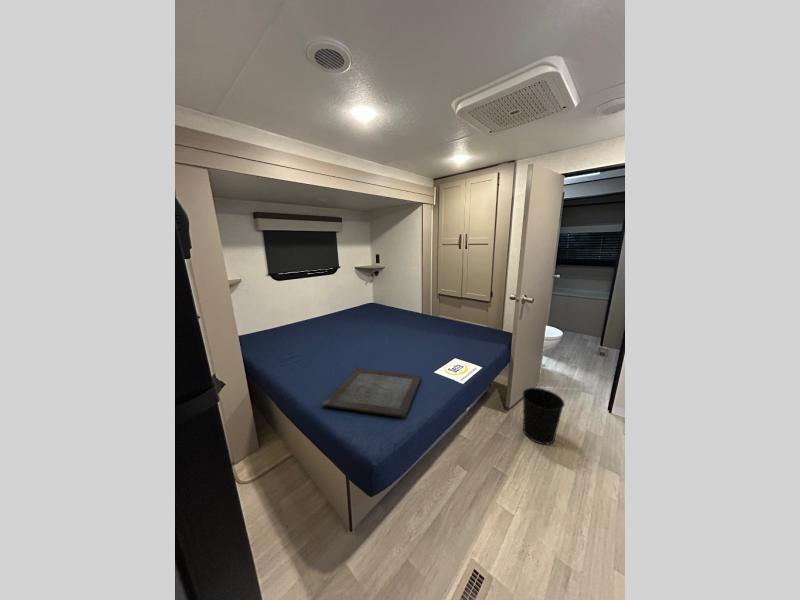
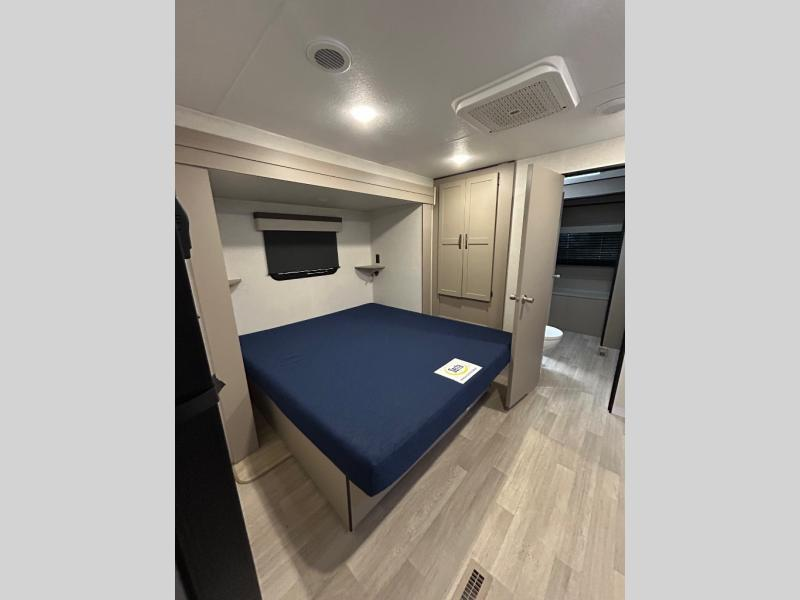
- wastebasket [522,387,566,446]
- serving tray [322,366,422,418]
